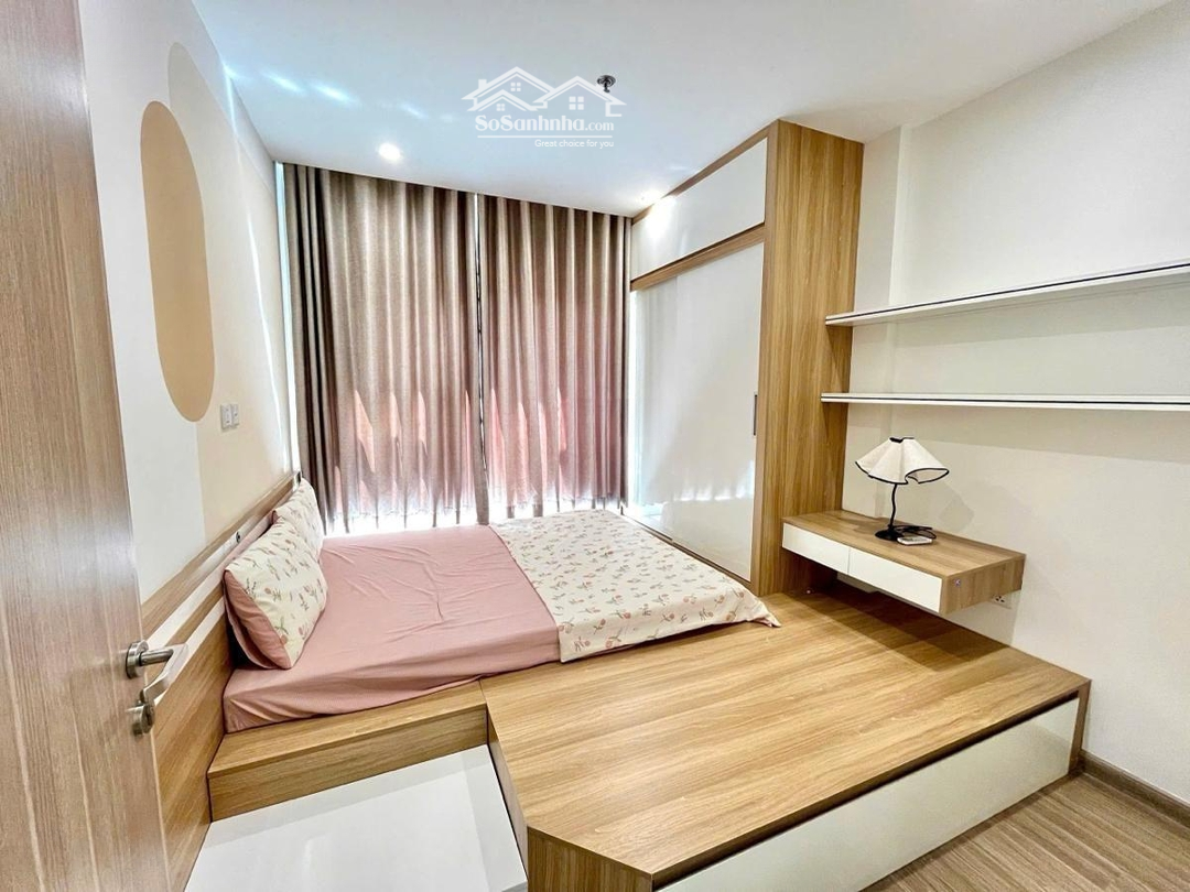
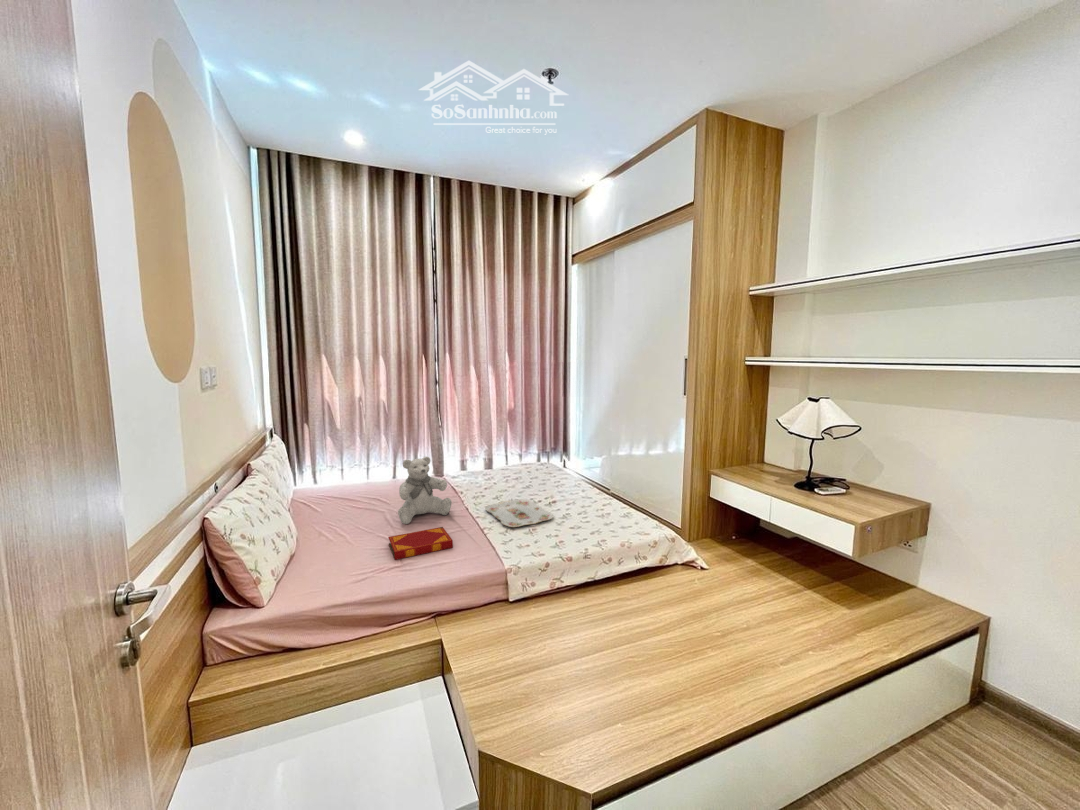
+ serving tray [484,498,554,528]
+ teddy bear [397,456,453,525]
+ hardback book [387,526,454,561]
